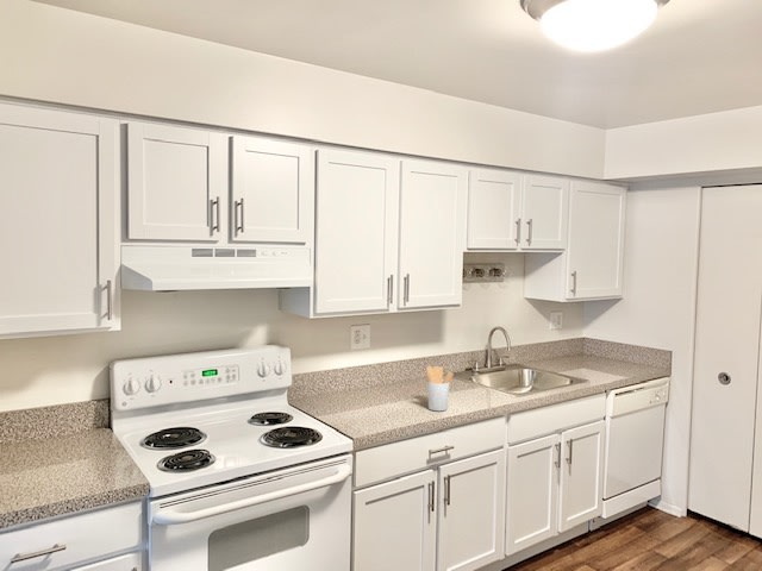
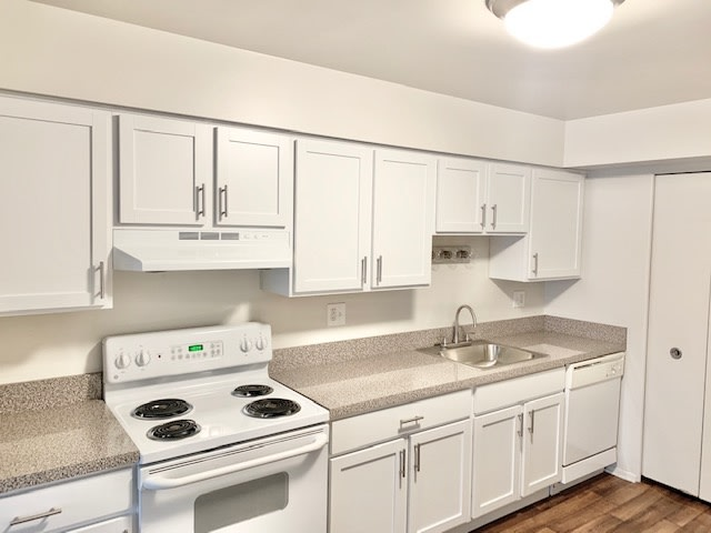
- utensil holder [425,365,455,412]
